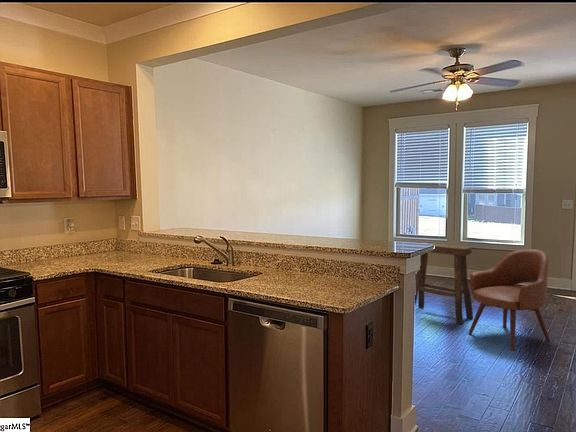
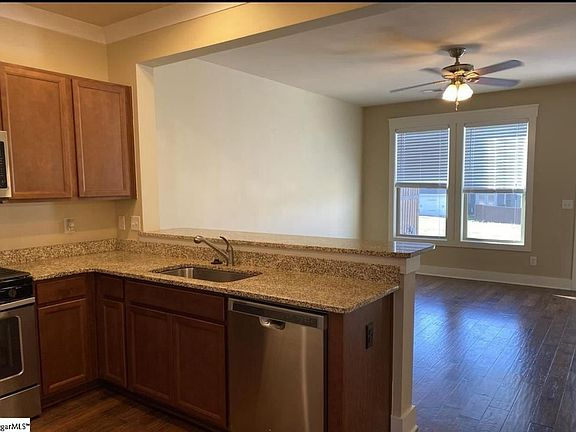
- chair [467,248,551,352]
- stool [414,241,474,325]
